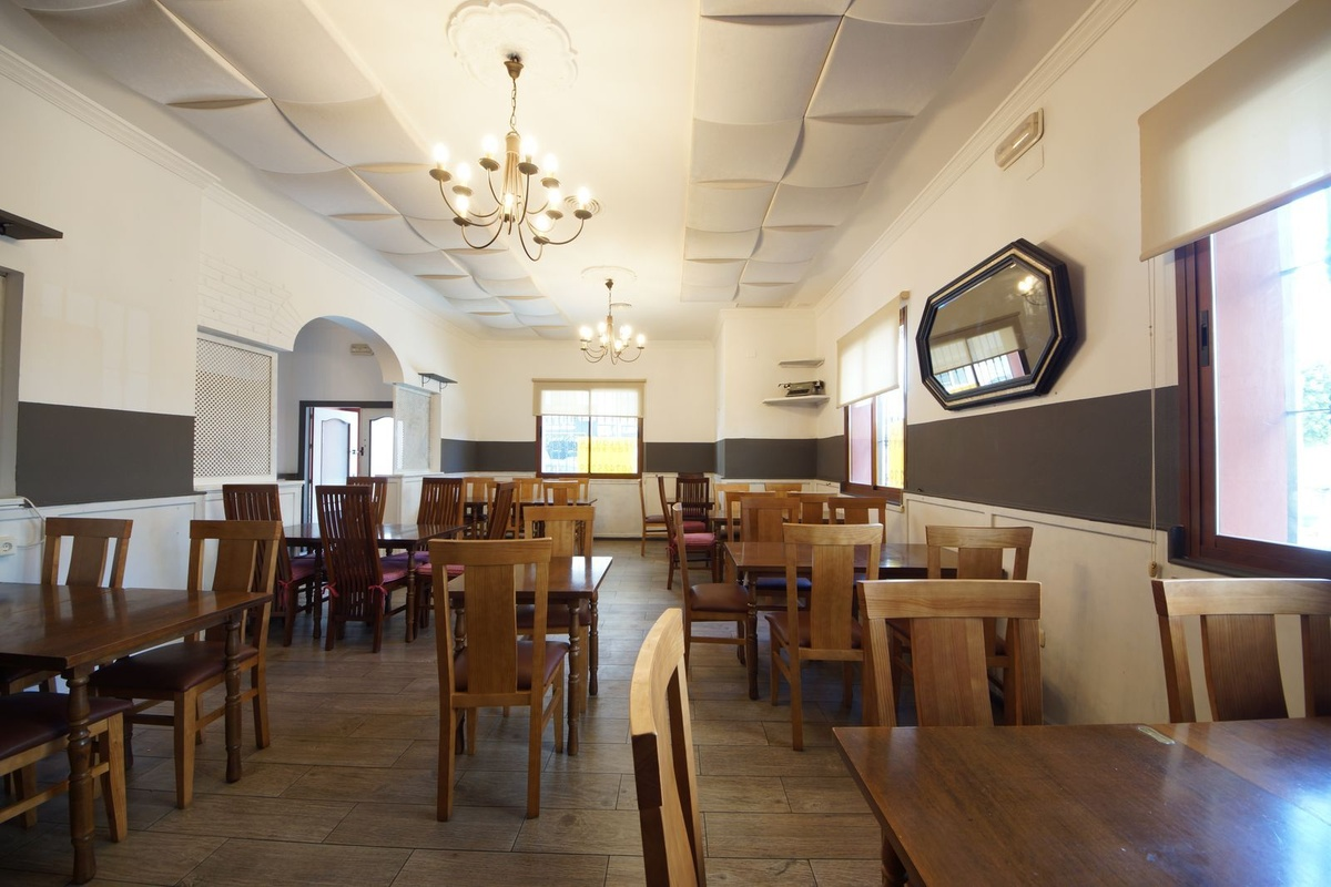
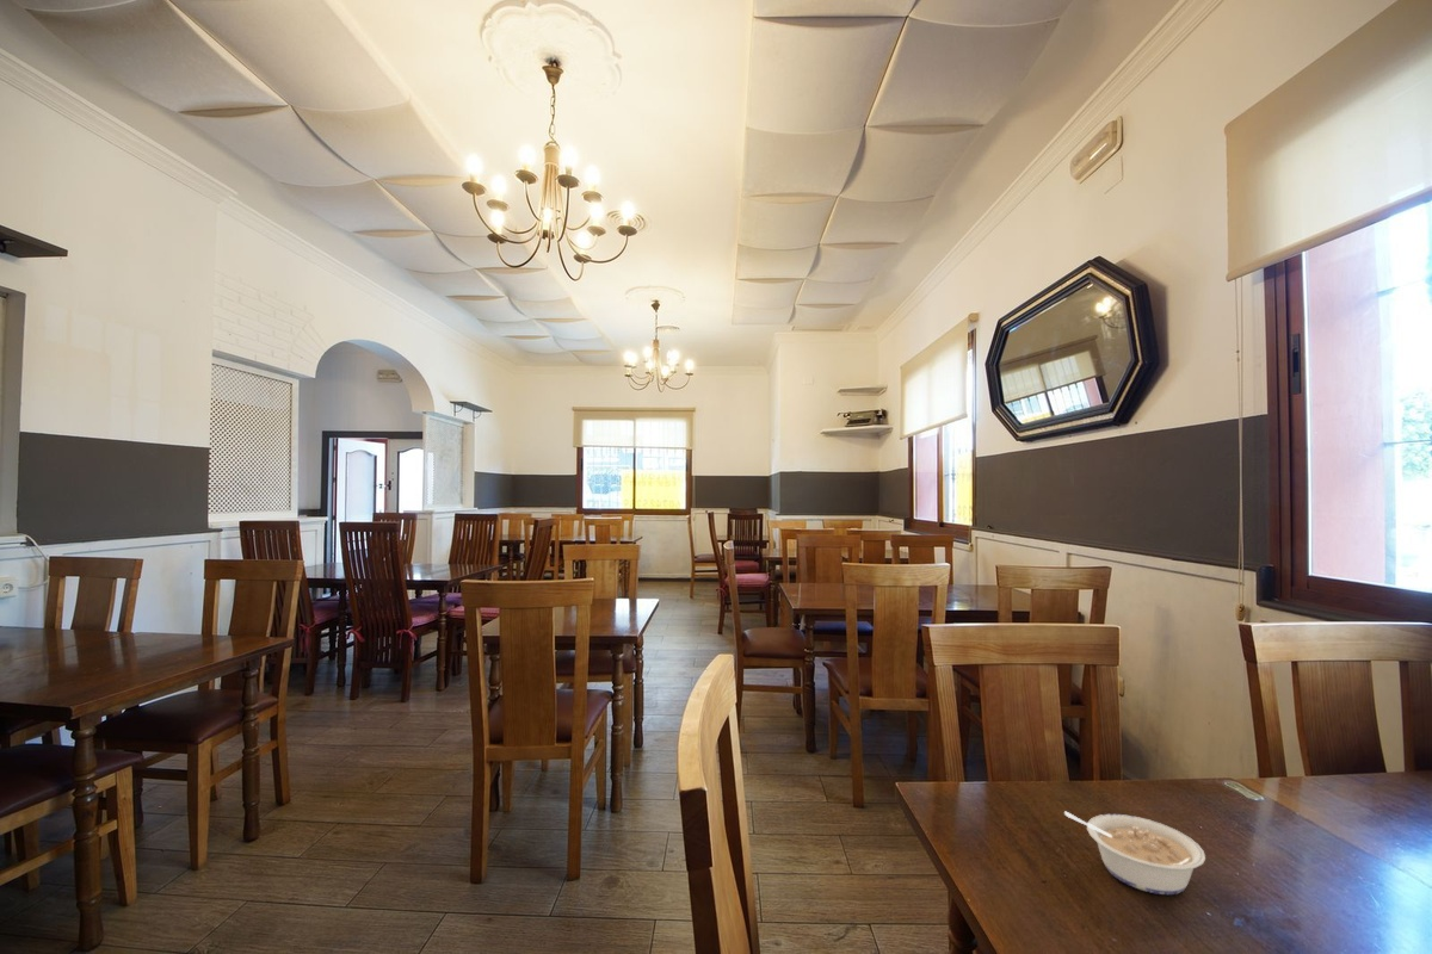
+ legume [1063,810,1206,896]
